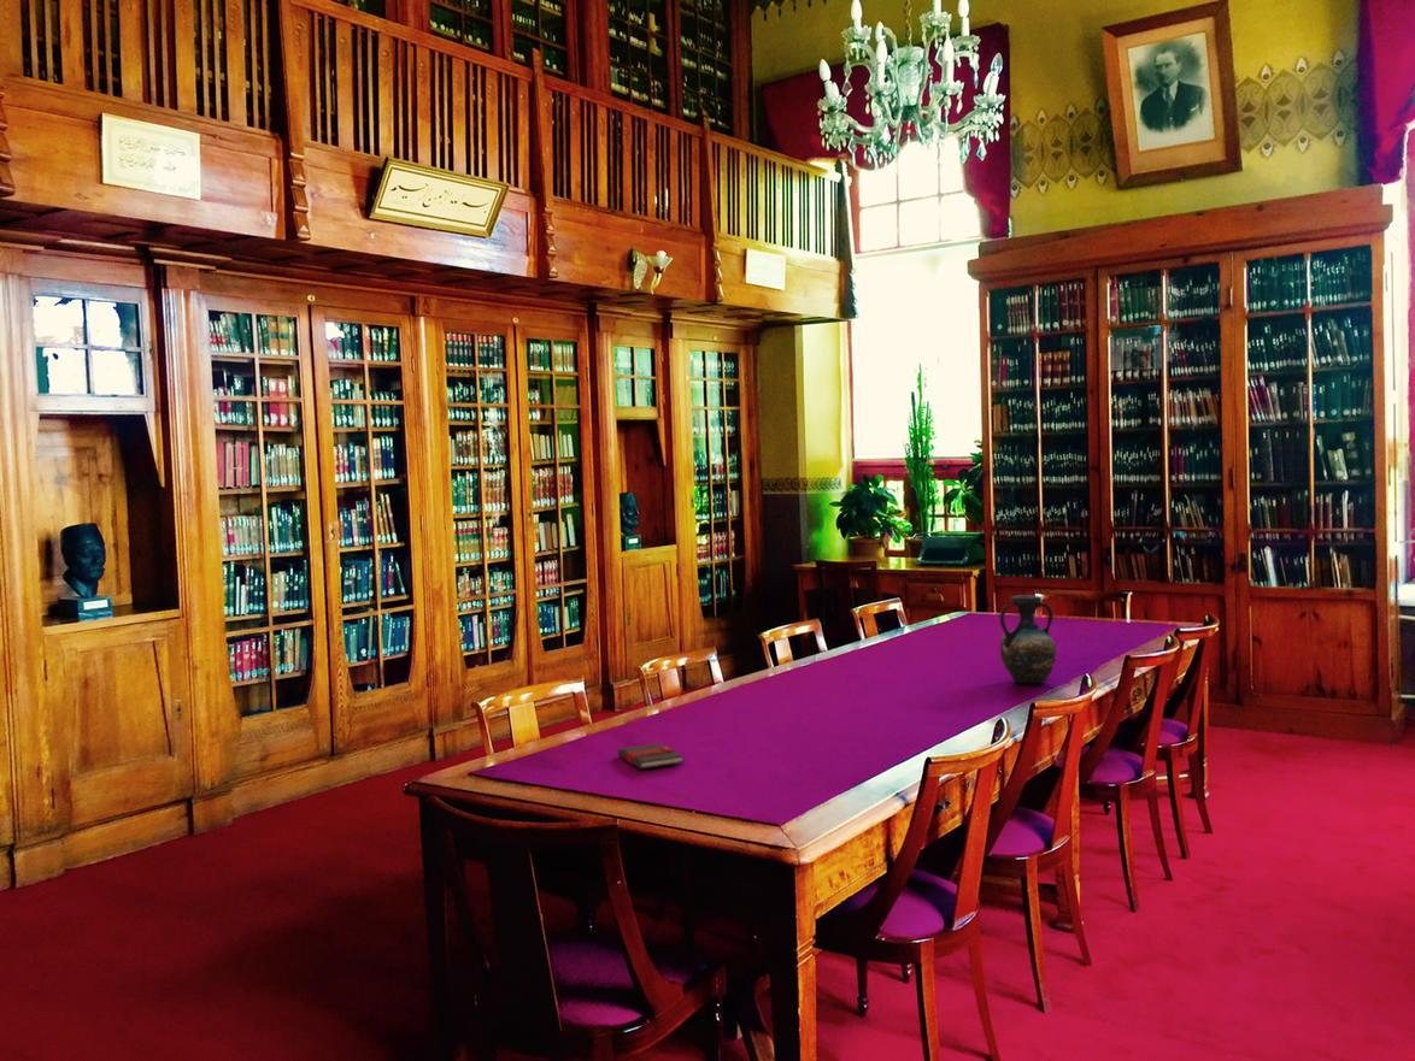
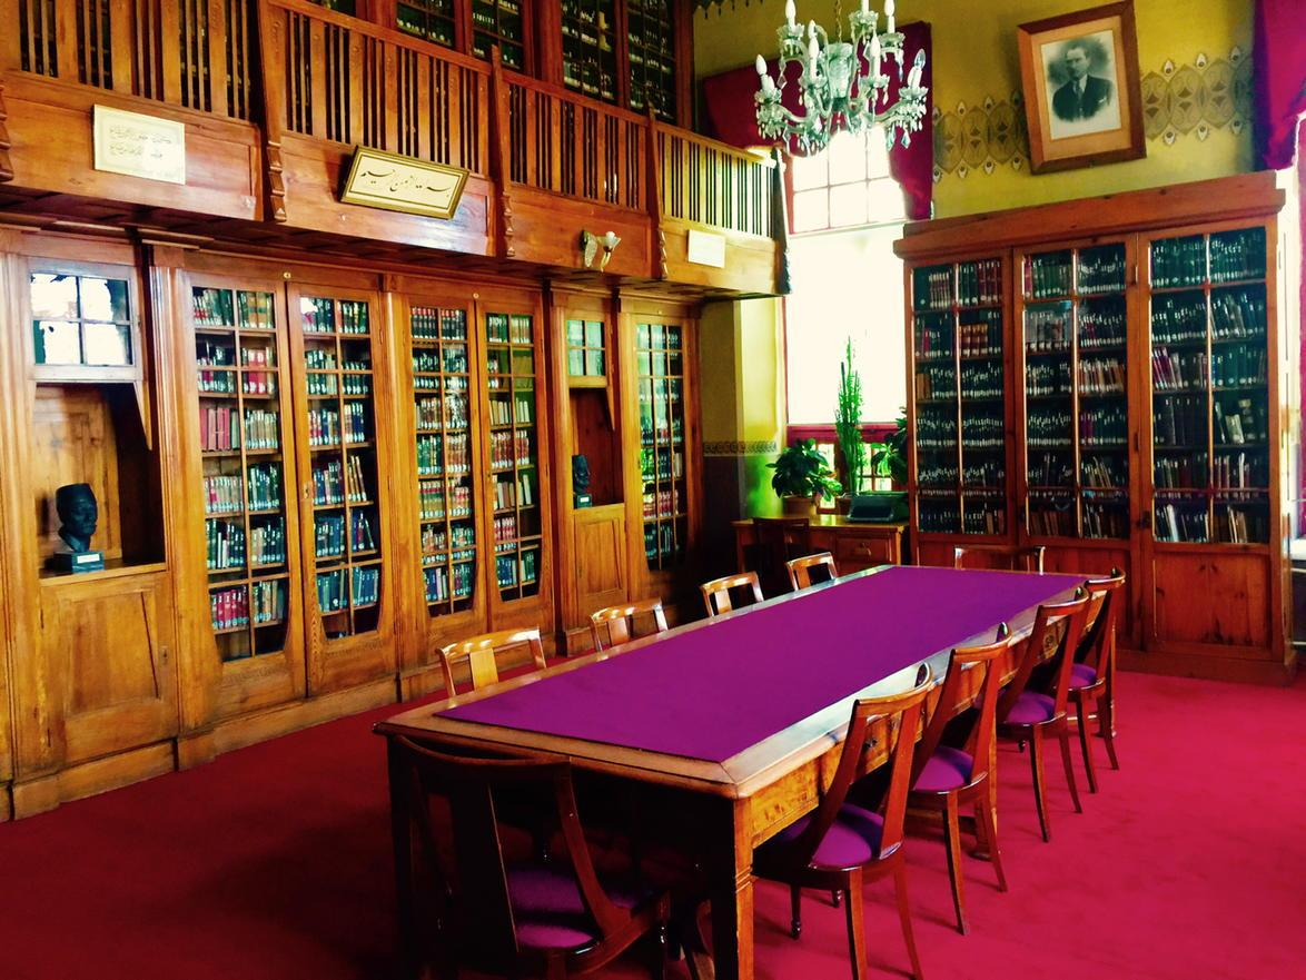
- book [616,742,685,771]
- vase [999,594,1058,684]
